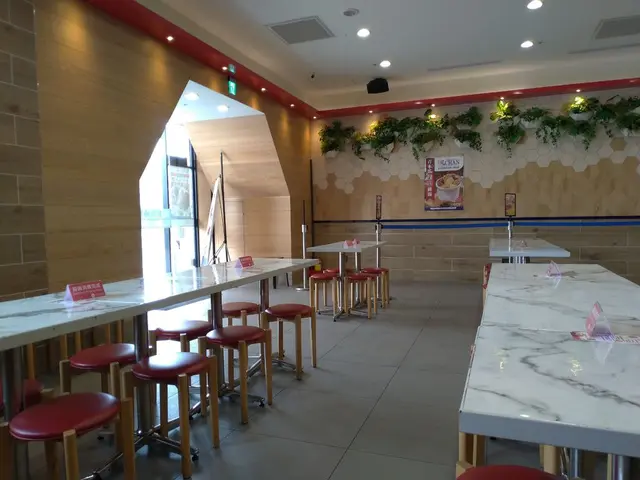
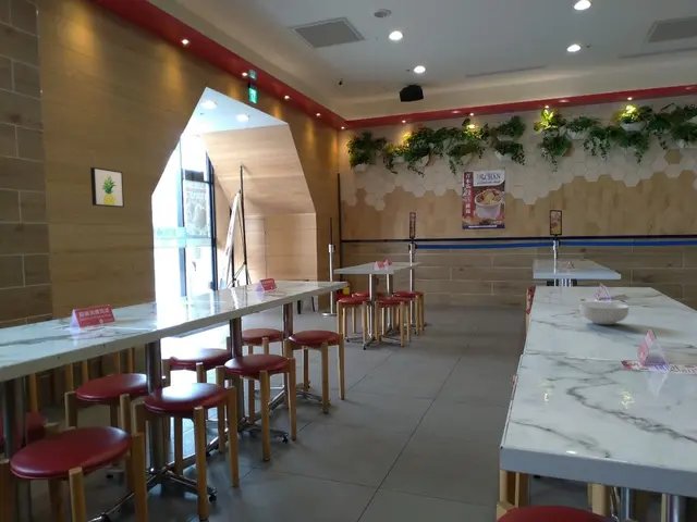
+ wall art [89,166,125,209]
+ cereal bowl [578,301,629,325]
